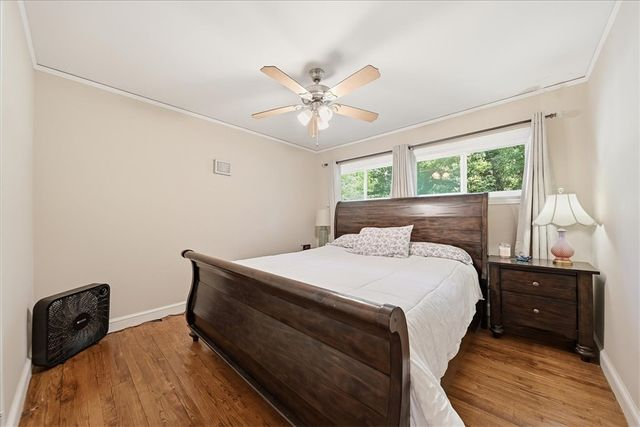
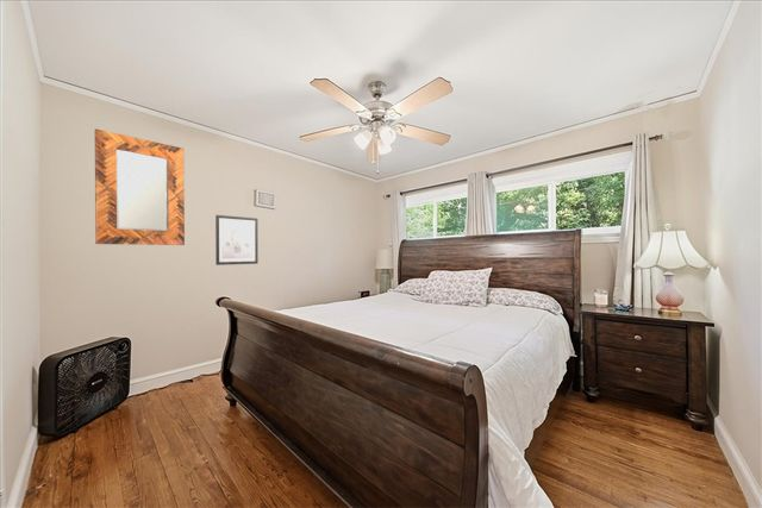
+ wall art [214,214,260,266]
+ home mirror [94,128,186,246]
